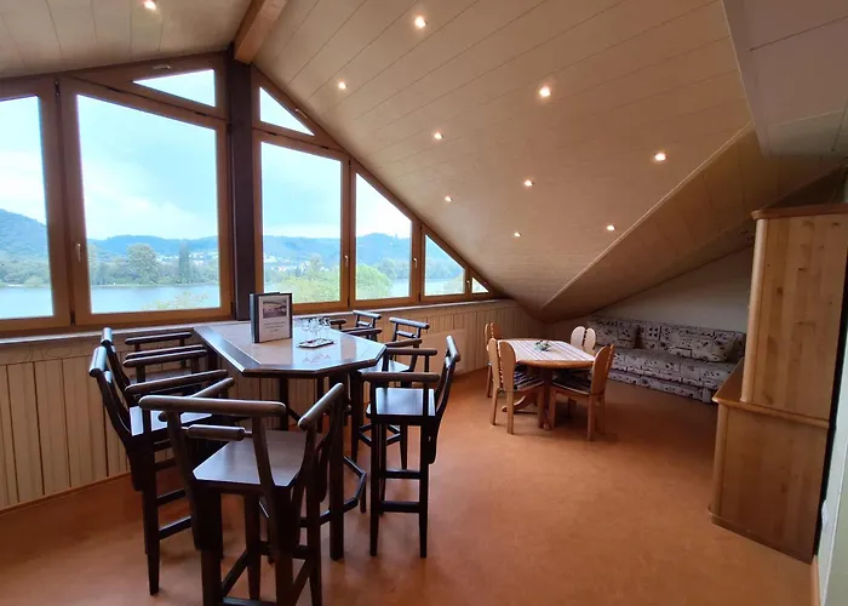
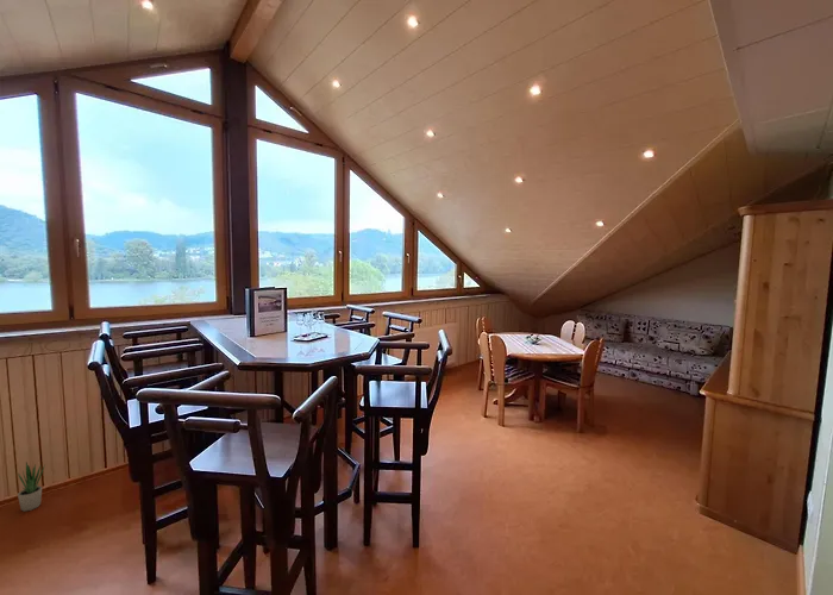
+ potted plant [17,461,46,513]
